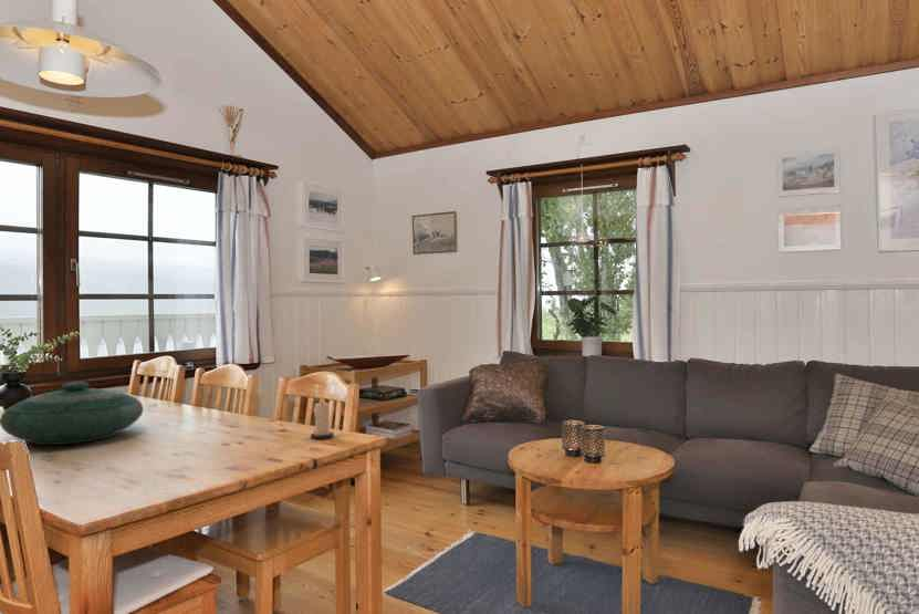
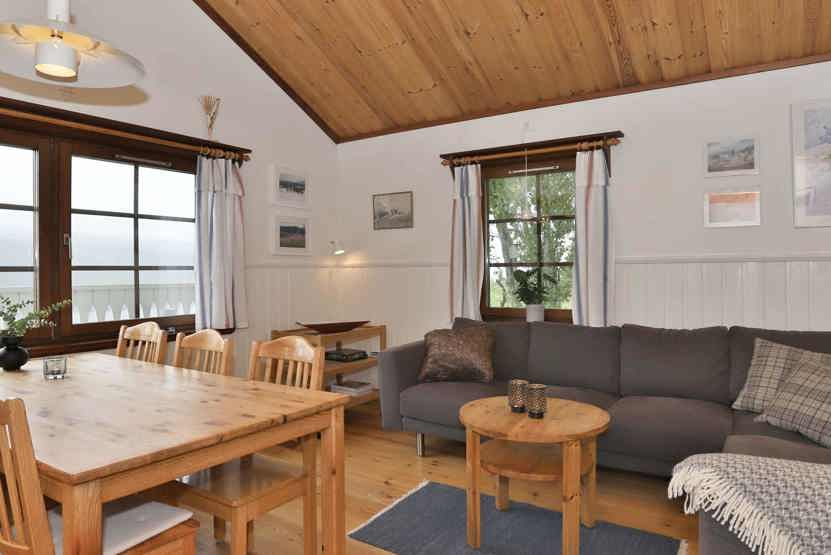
- decorative bowl [0,381,145,446]
- candle [310,399,335,440]
